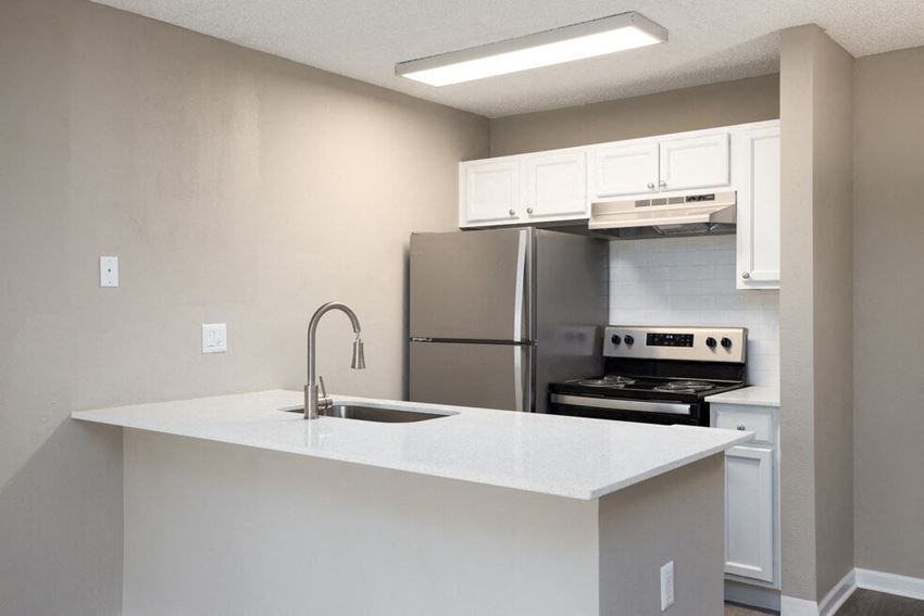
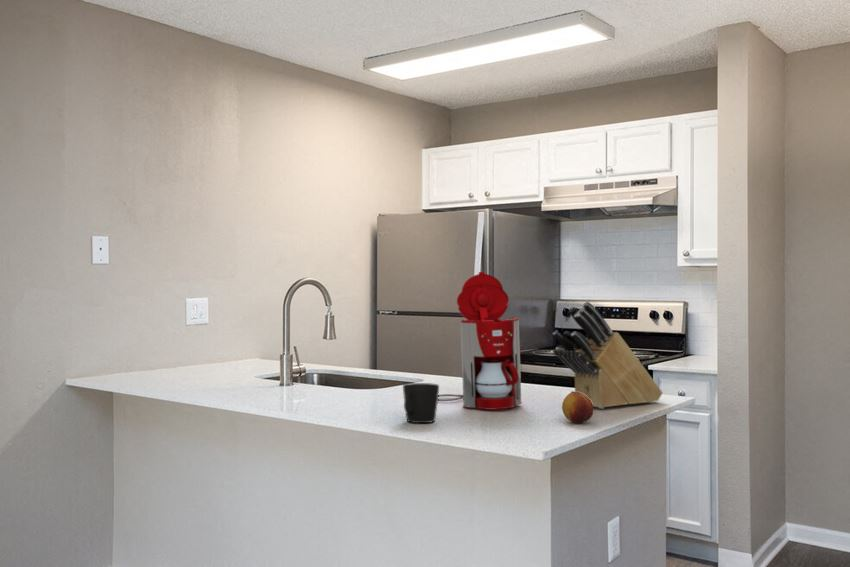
+ fruit [561,390,594,424]
+ knife block [552,300,663,410]
+ cup [402,382,440,424]
+ coffee maker [438,271,523,410]
